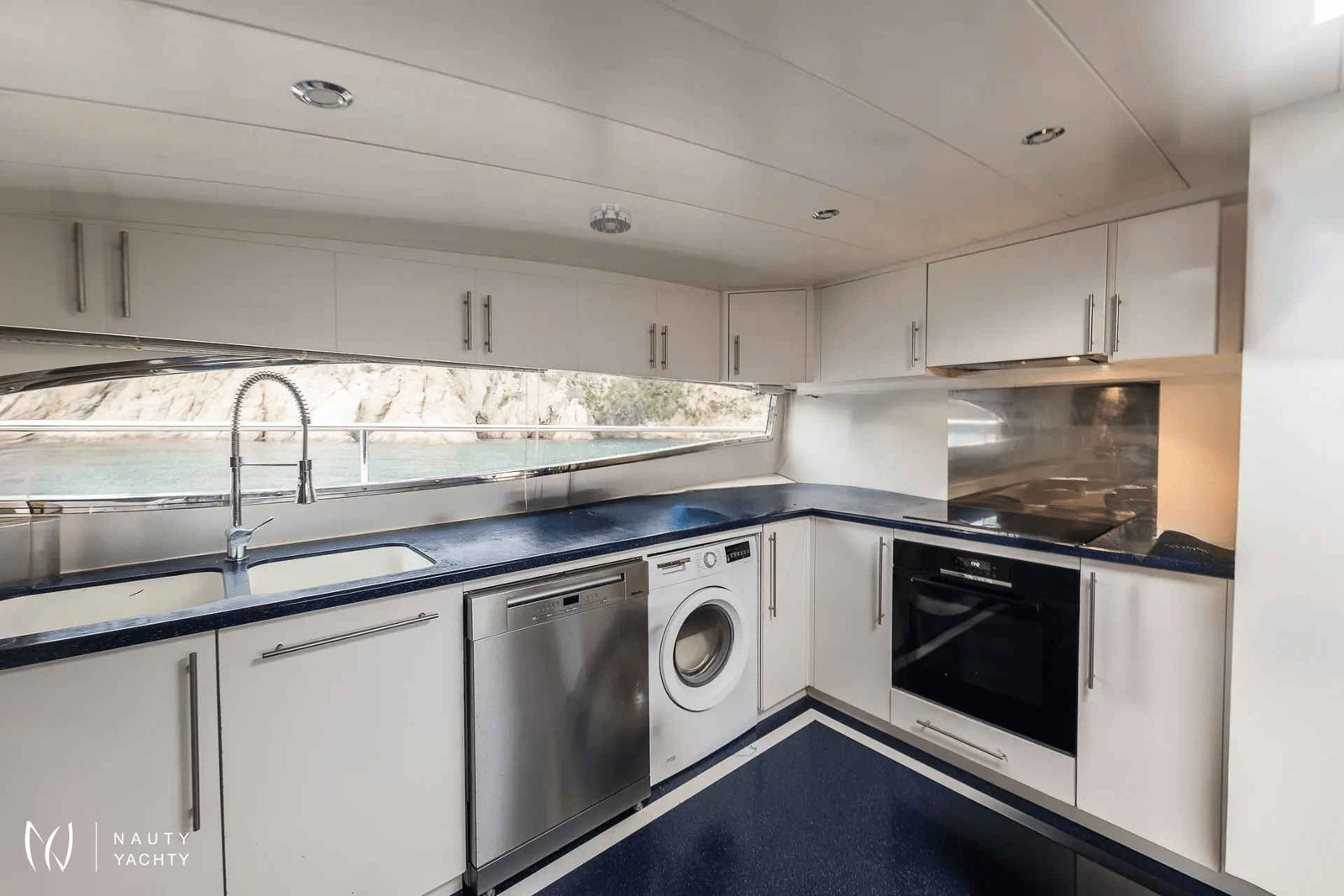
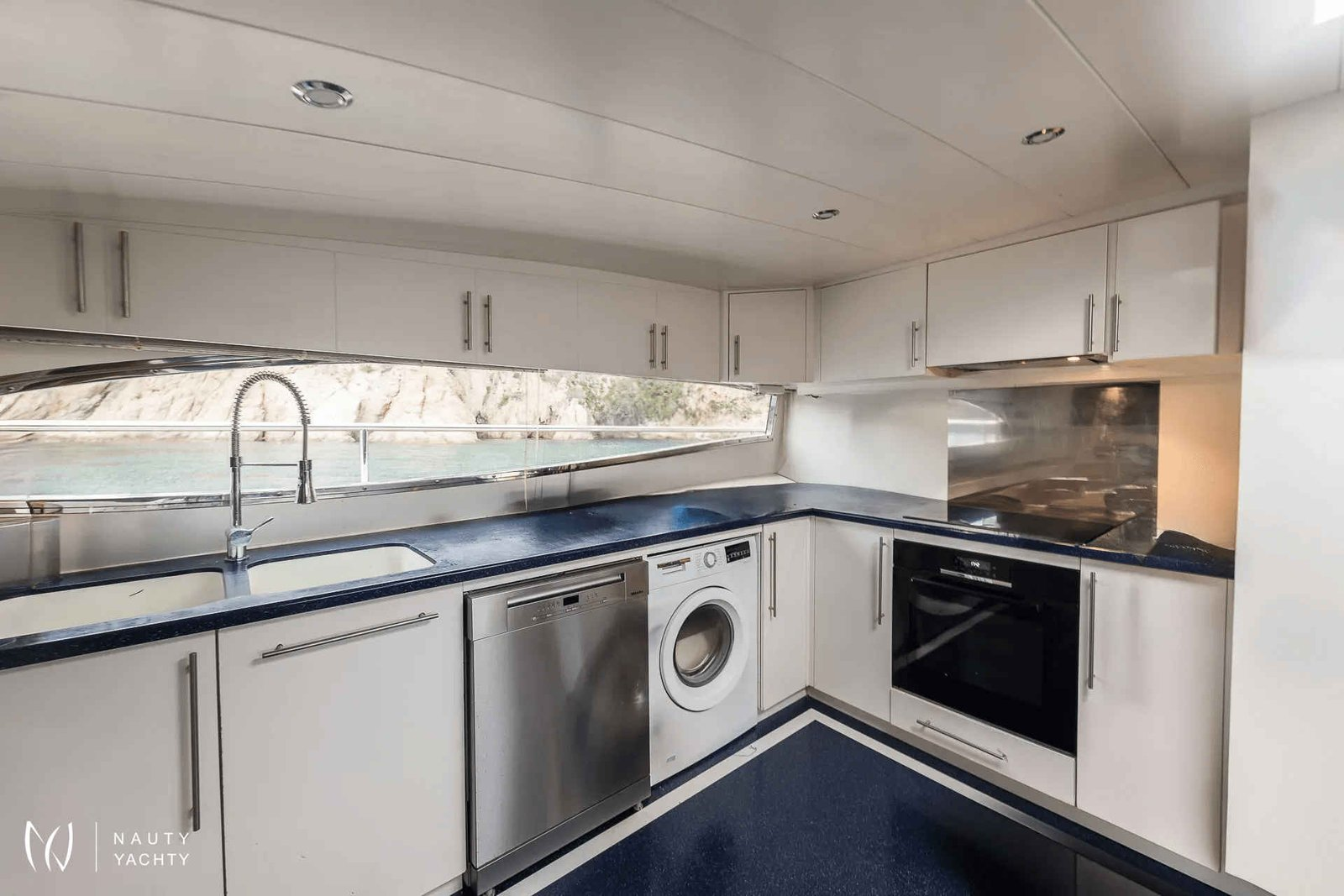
- smoke detector [589,202,632,234]
